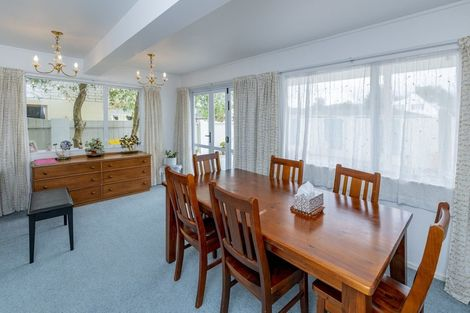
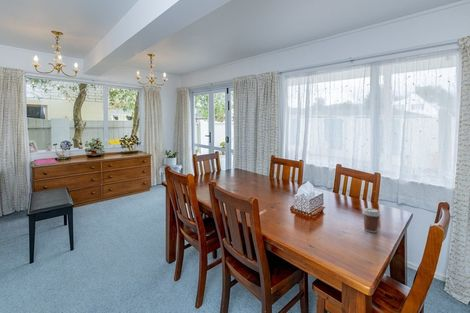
+ coffee cup [362,207,381,233]
